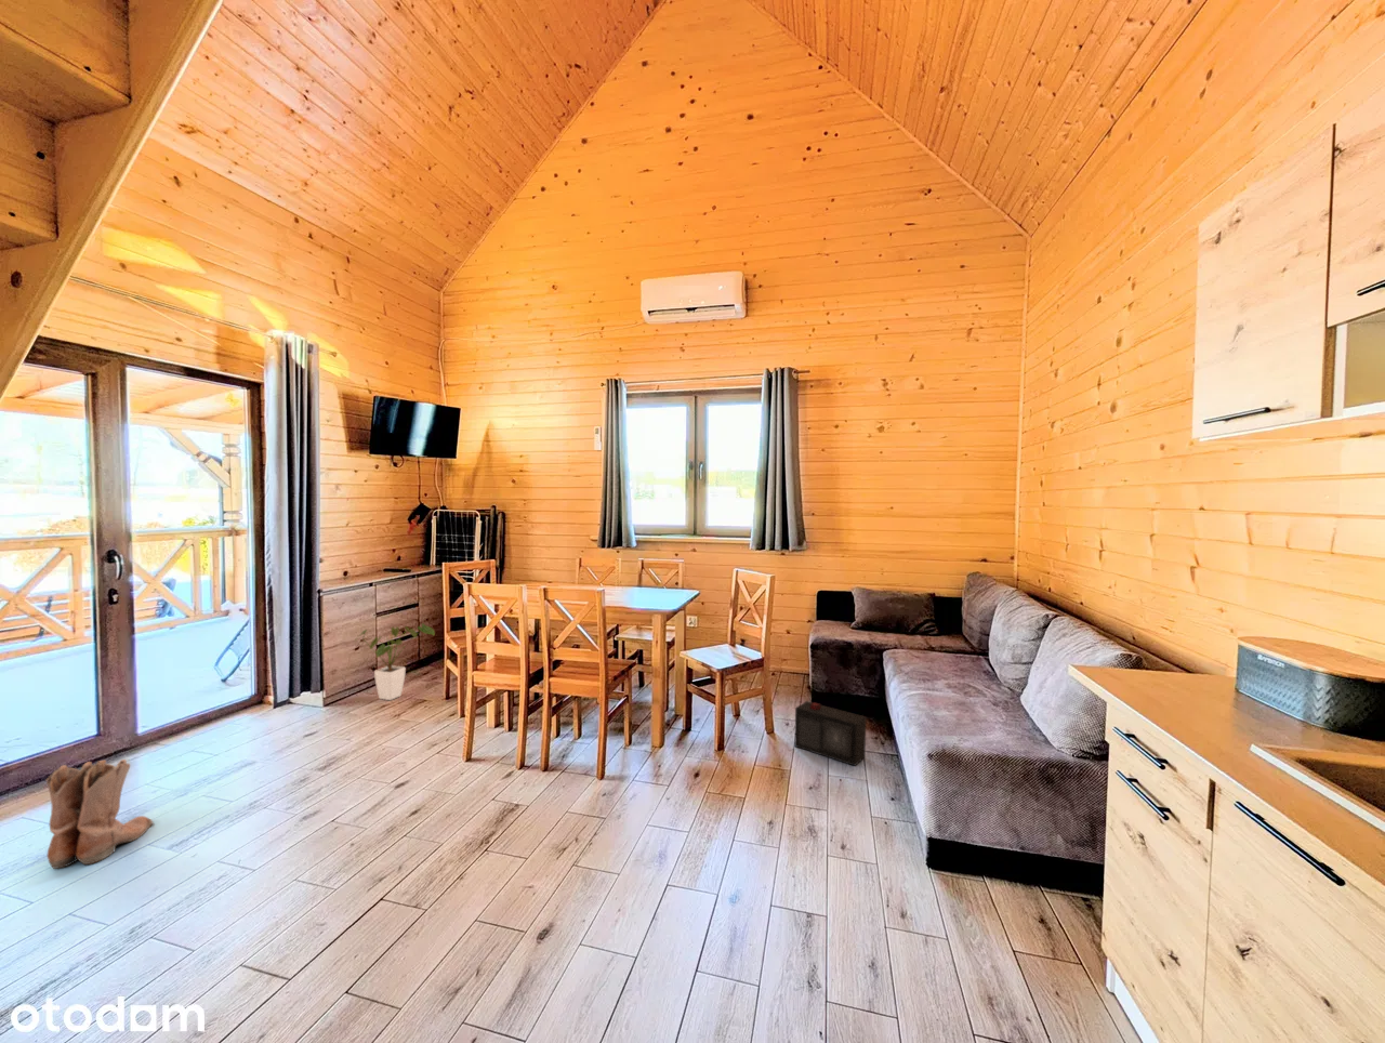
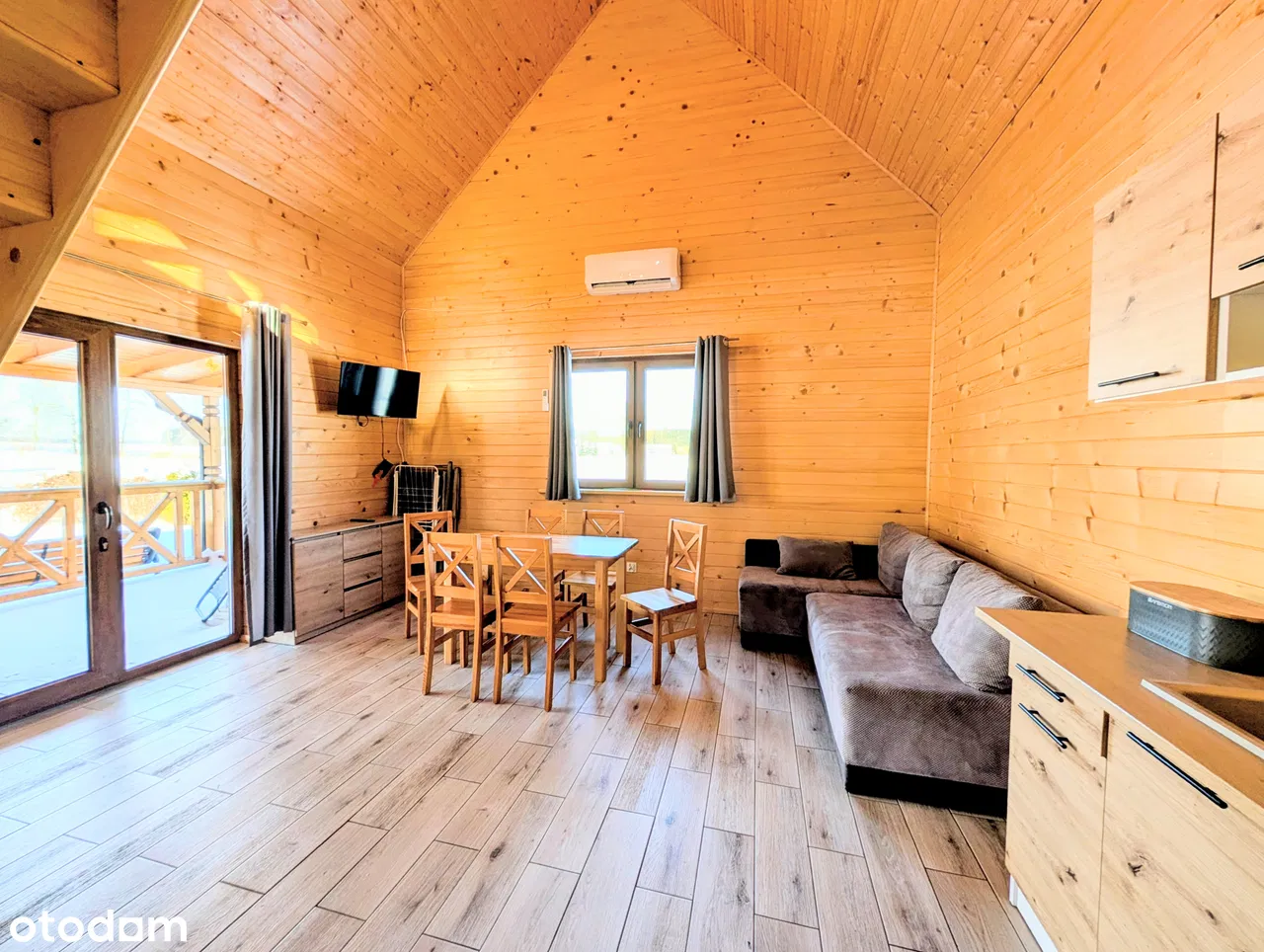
- speaker [793,700,867,767]
- boots [45,758,154,870]
- house plant [354,622,436,701]
